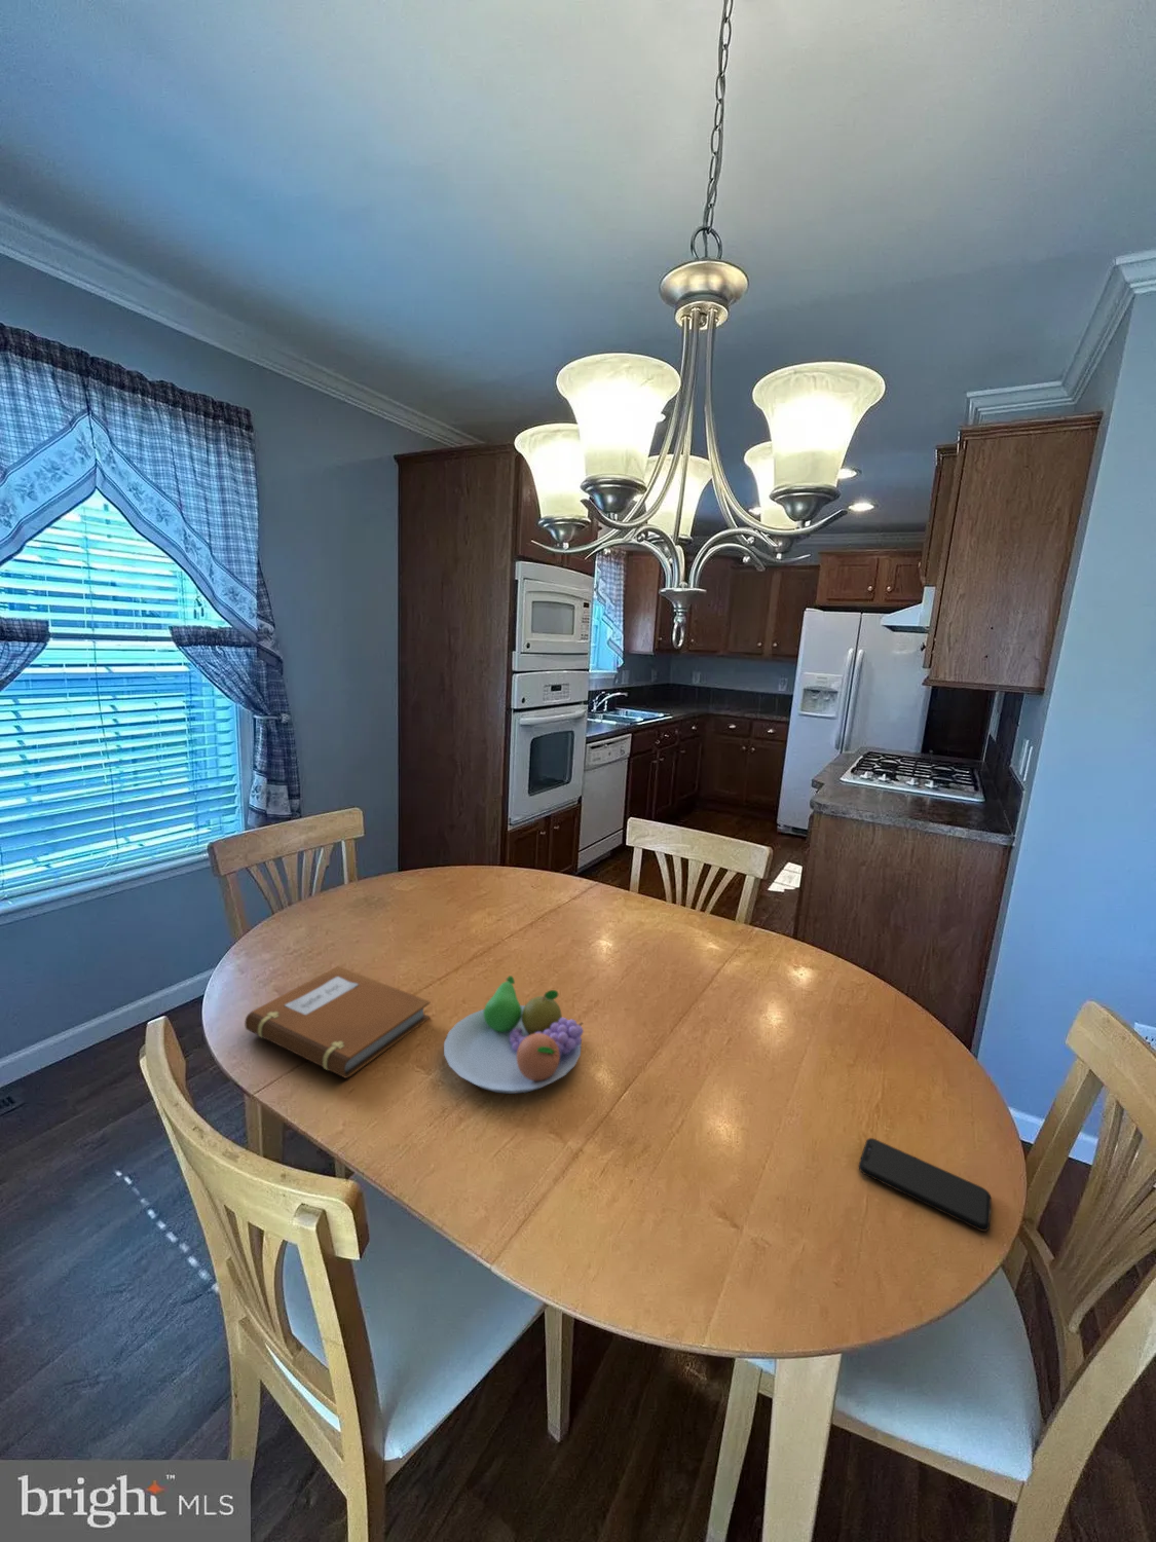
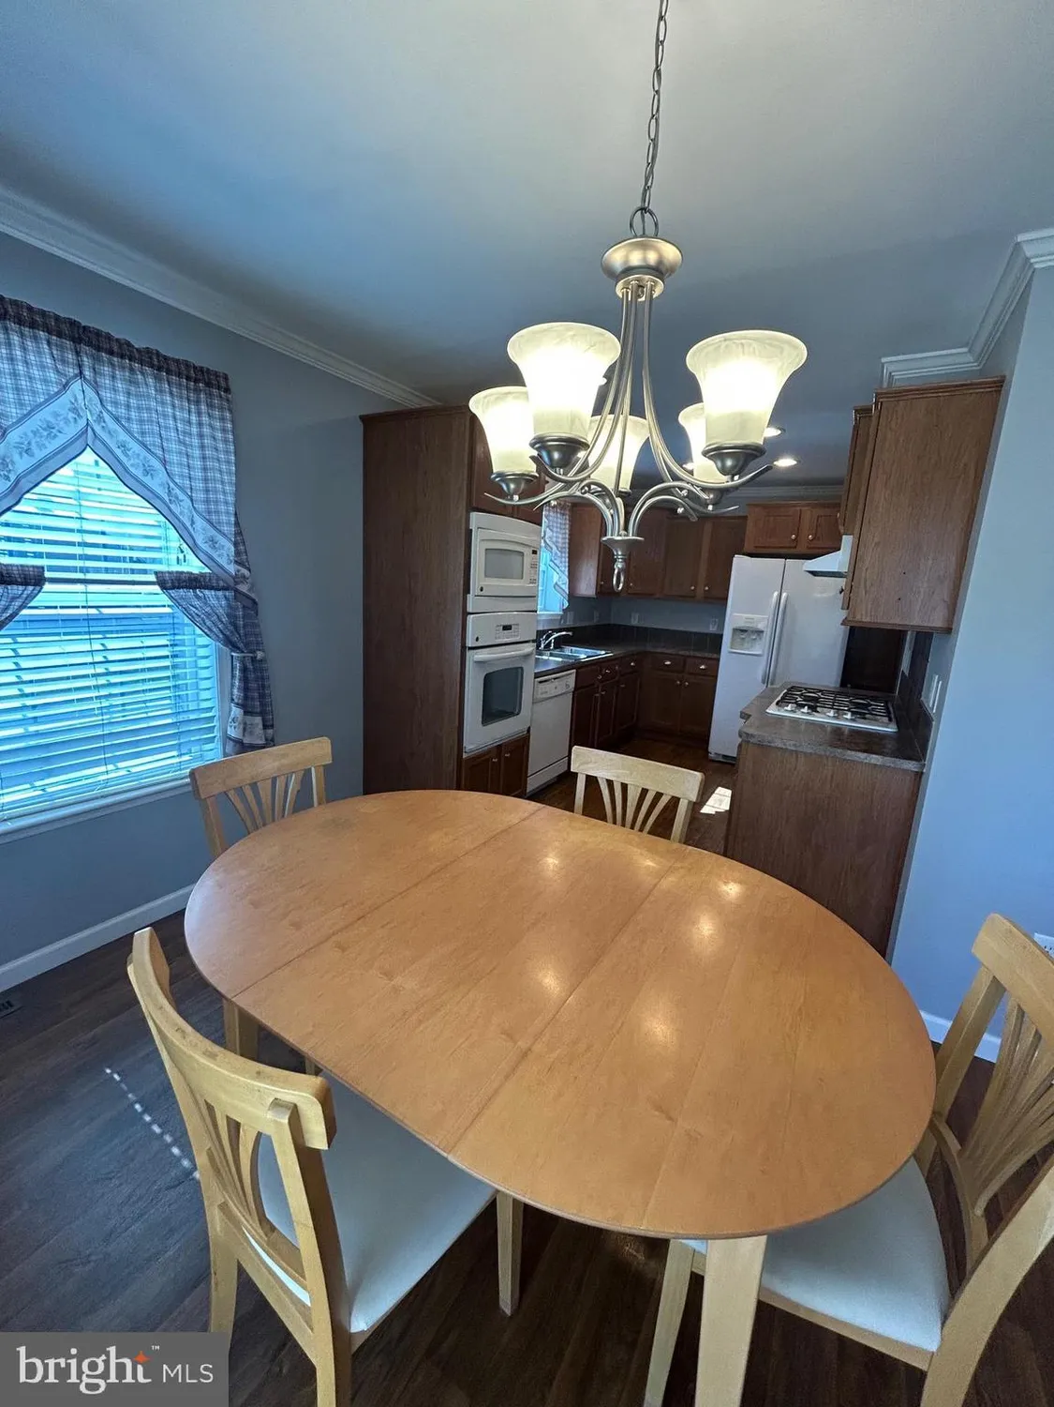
- smartphone [858,1136,992,1232]
- notebook [244,965,431,1079]
- fruit bowl [443,975,585,1095]
